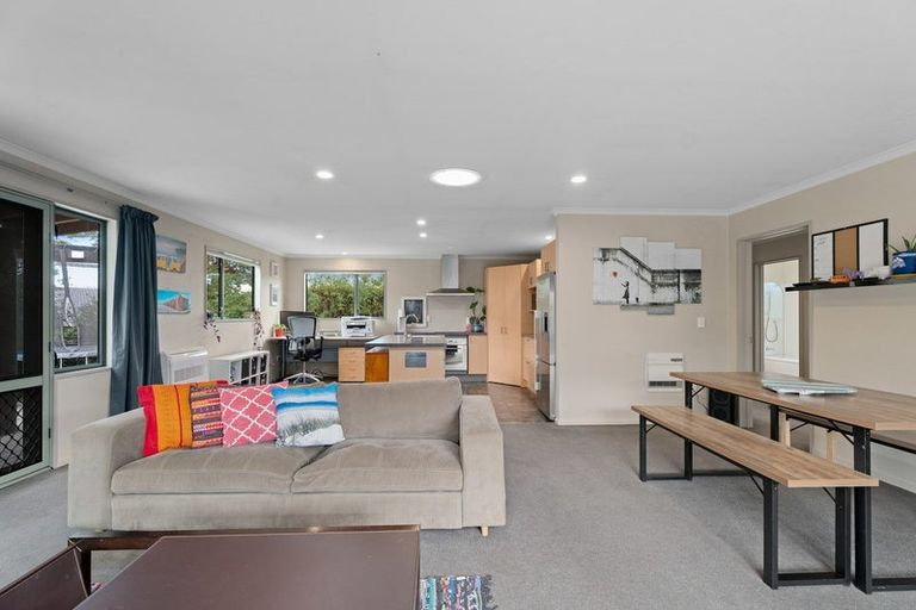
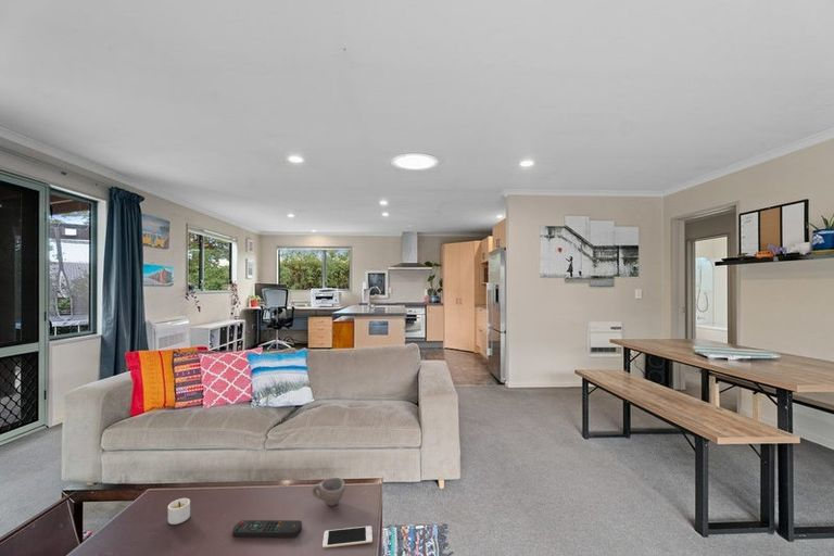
+ cell phone [321,525,374,549]
+ candle [167,497,191,526]
+ cup [311,477,346,507]
+ remote control [231,519,303,539]
